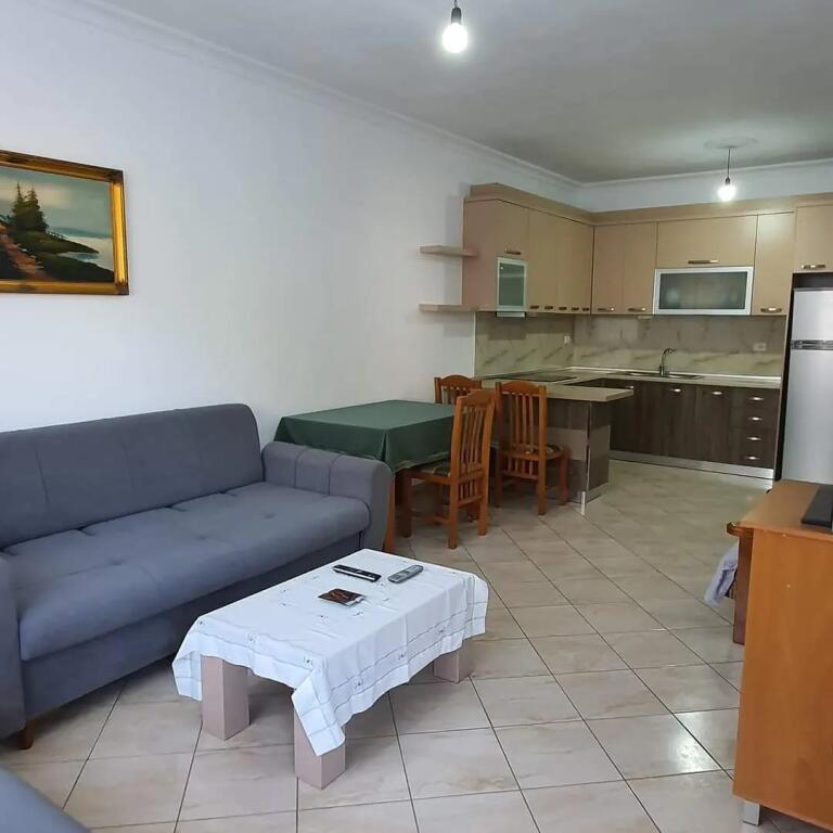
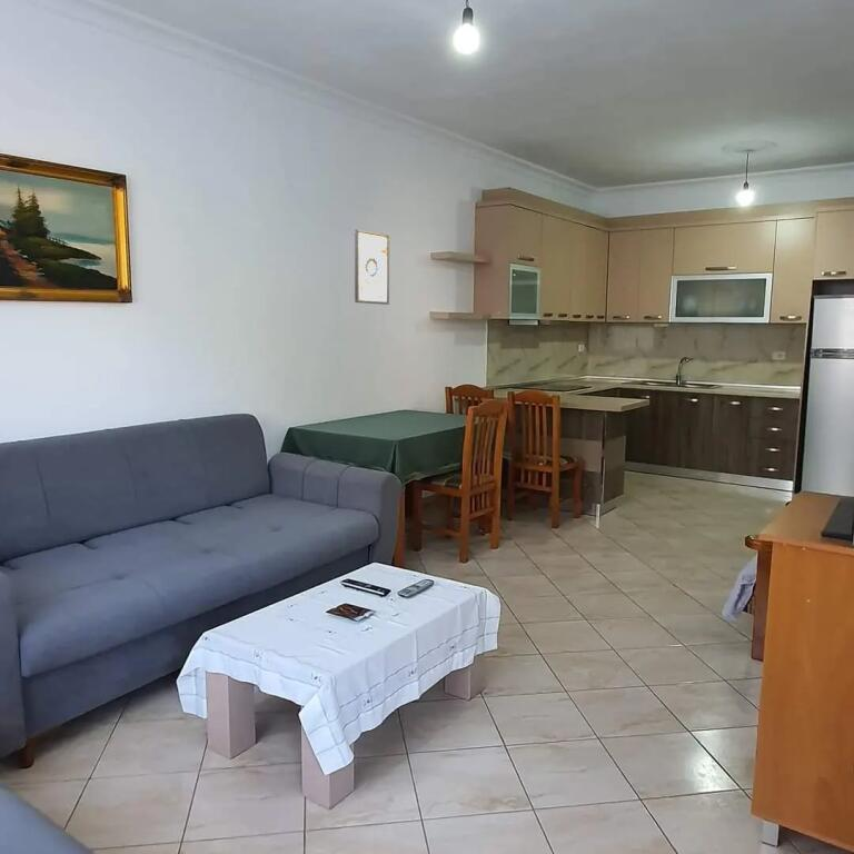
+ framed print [354,228,390,306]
